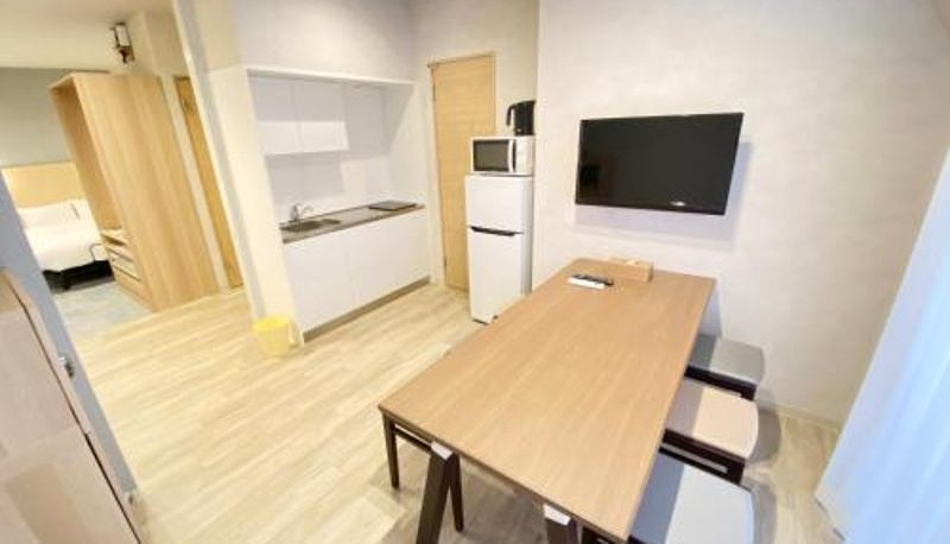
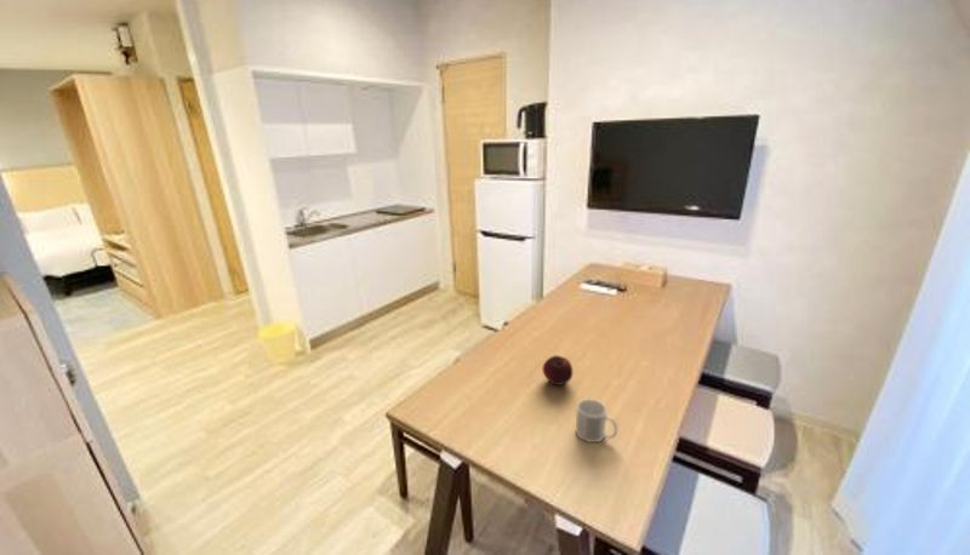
+ mug [575,397,618,444]
+ fruit [541,354,574,387]
